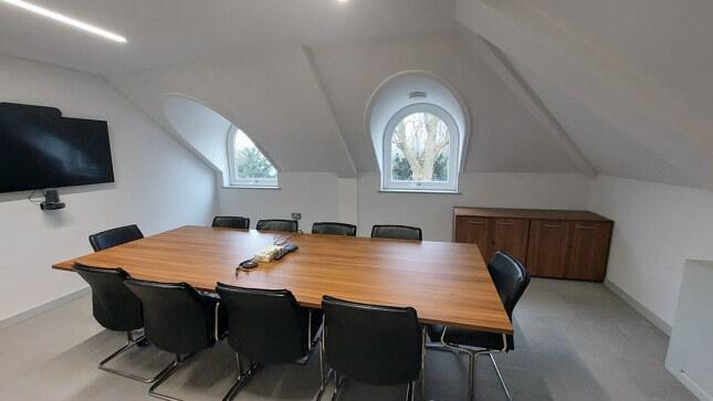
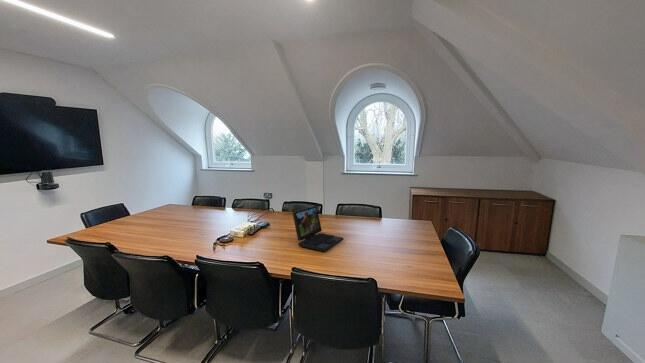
+ laptop [292,205,344,252]
